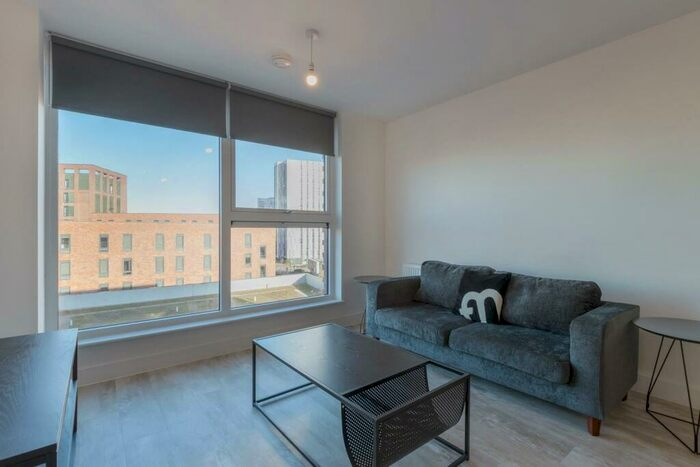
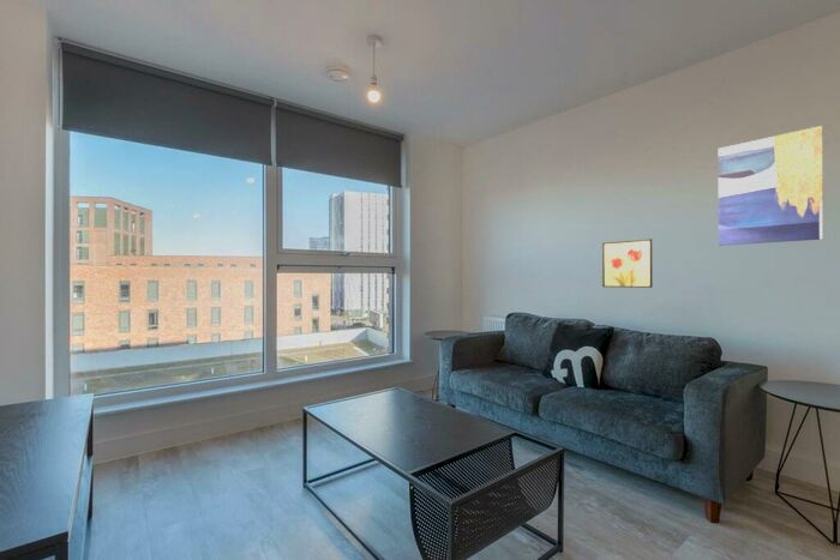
+ wall art [718,125,824,247]
+ wall art [601,237,654,289]
